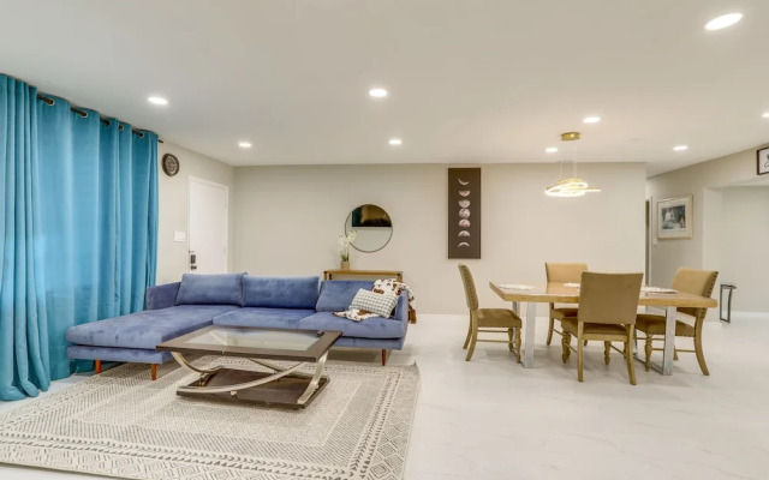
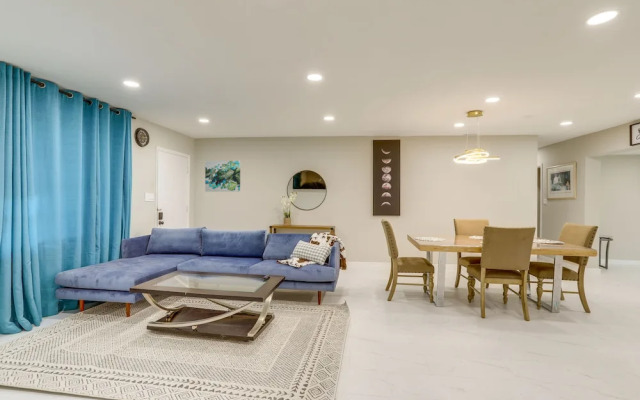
+ wall art [204,160,241,193]
